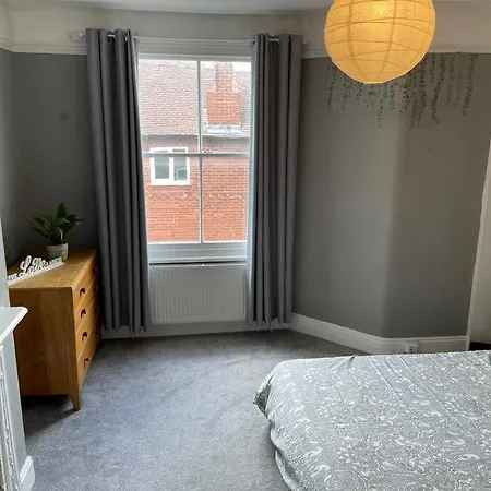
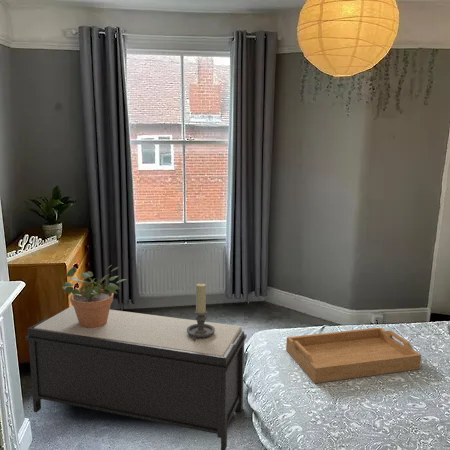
+ bench [24,305,248,450]
+ potted plant [61,265,128,328]
+ serving tray [285,327,422,384]
+ candle holder [187,282,215,340]
